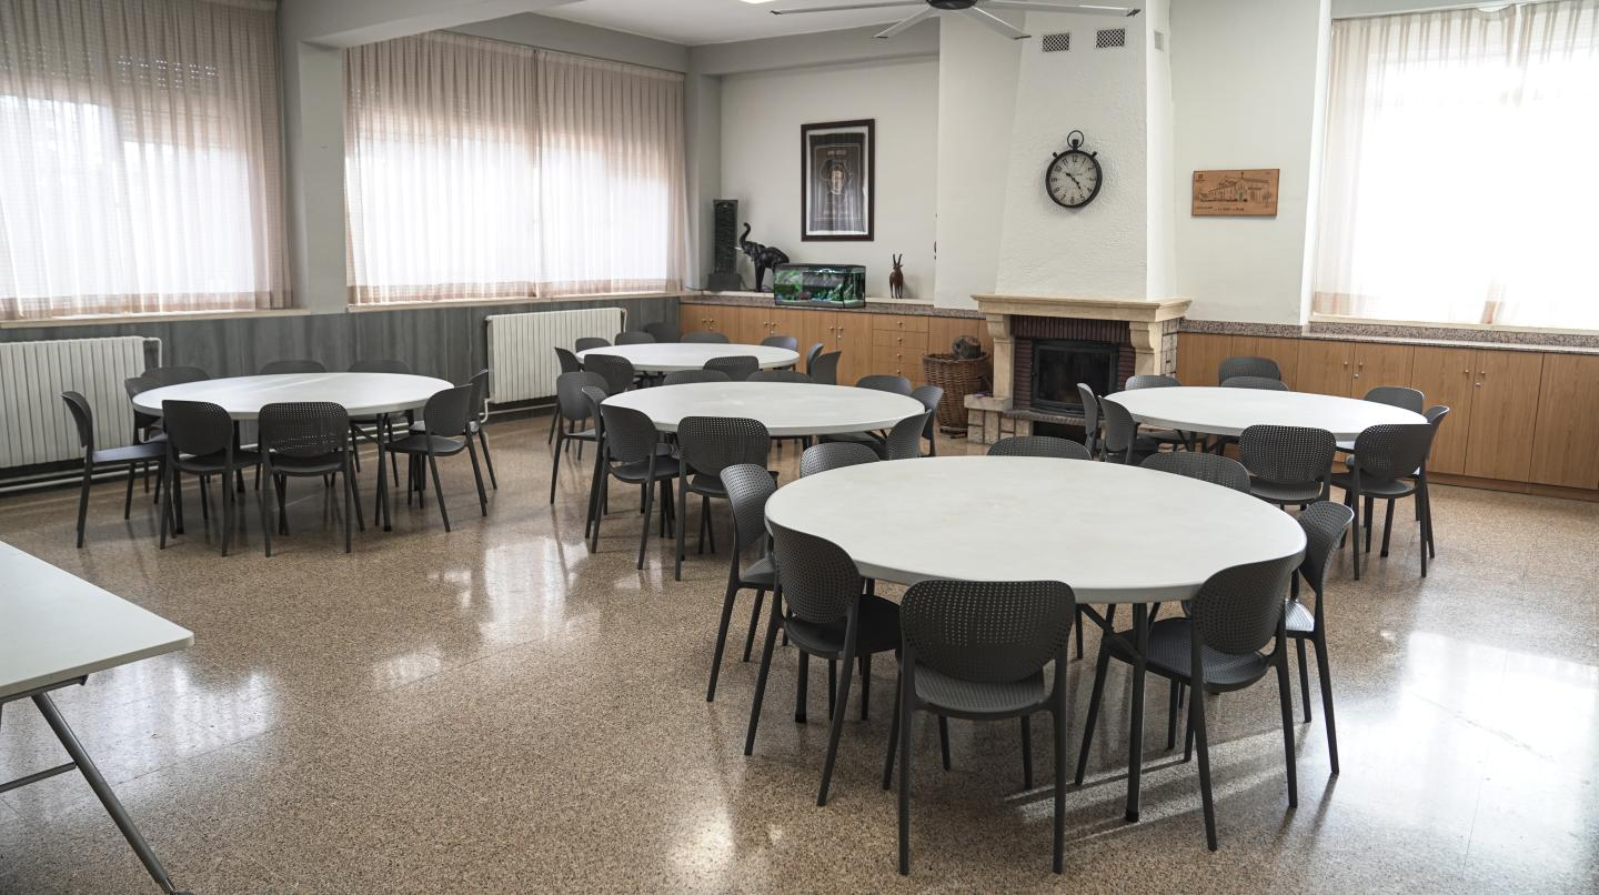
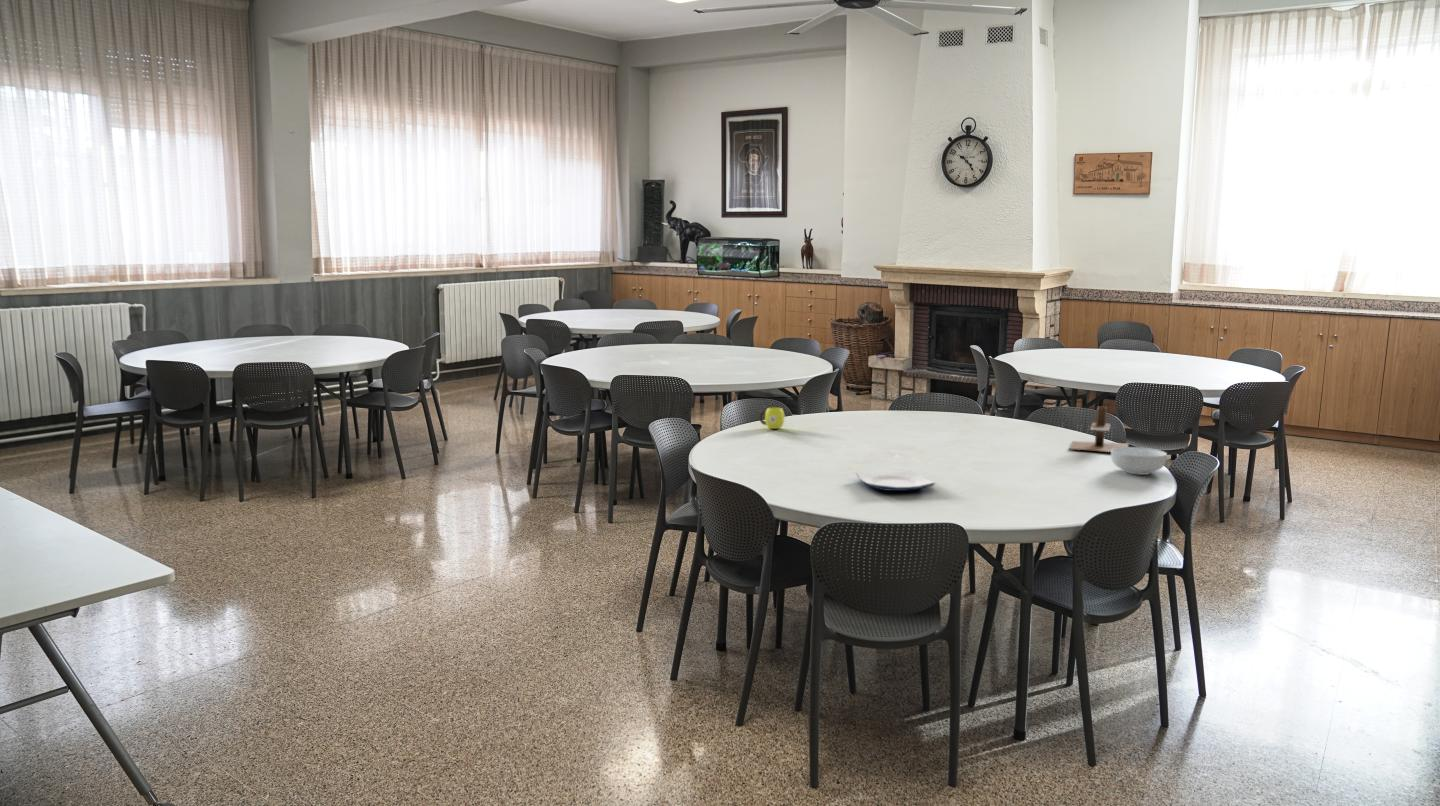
+ cup [758,407,785,430]
+ cereal bowl [1110,446,1168,476]
+ napkin holder [1068,406,1129,453]
+ plate [855,469,936,492]
